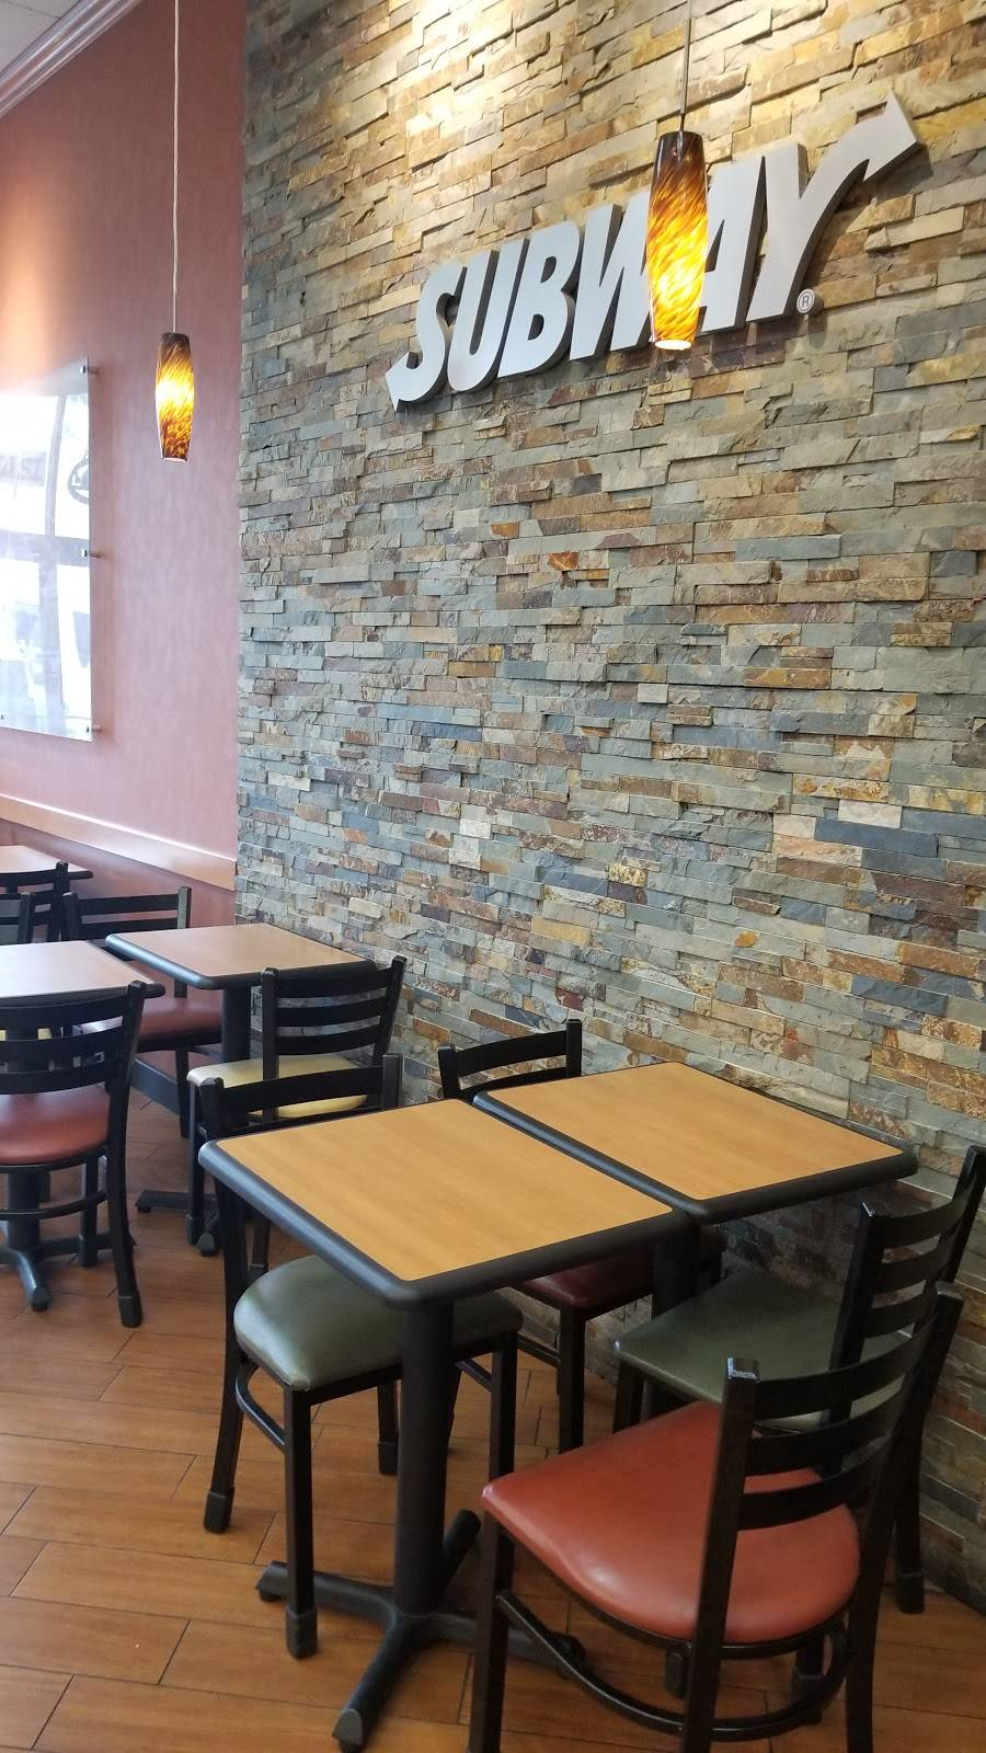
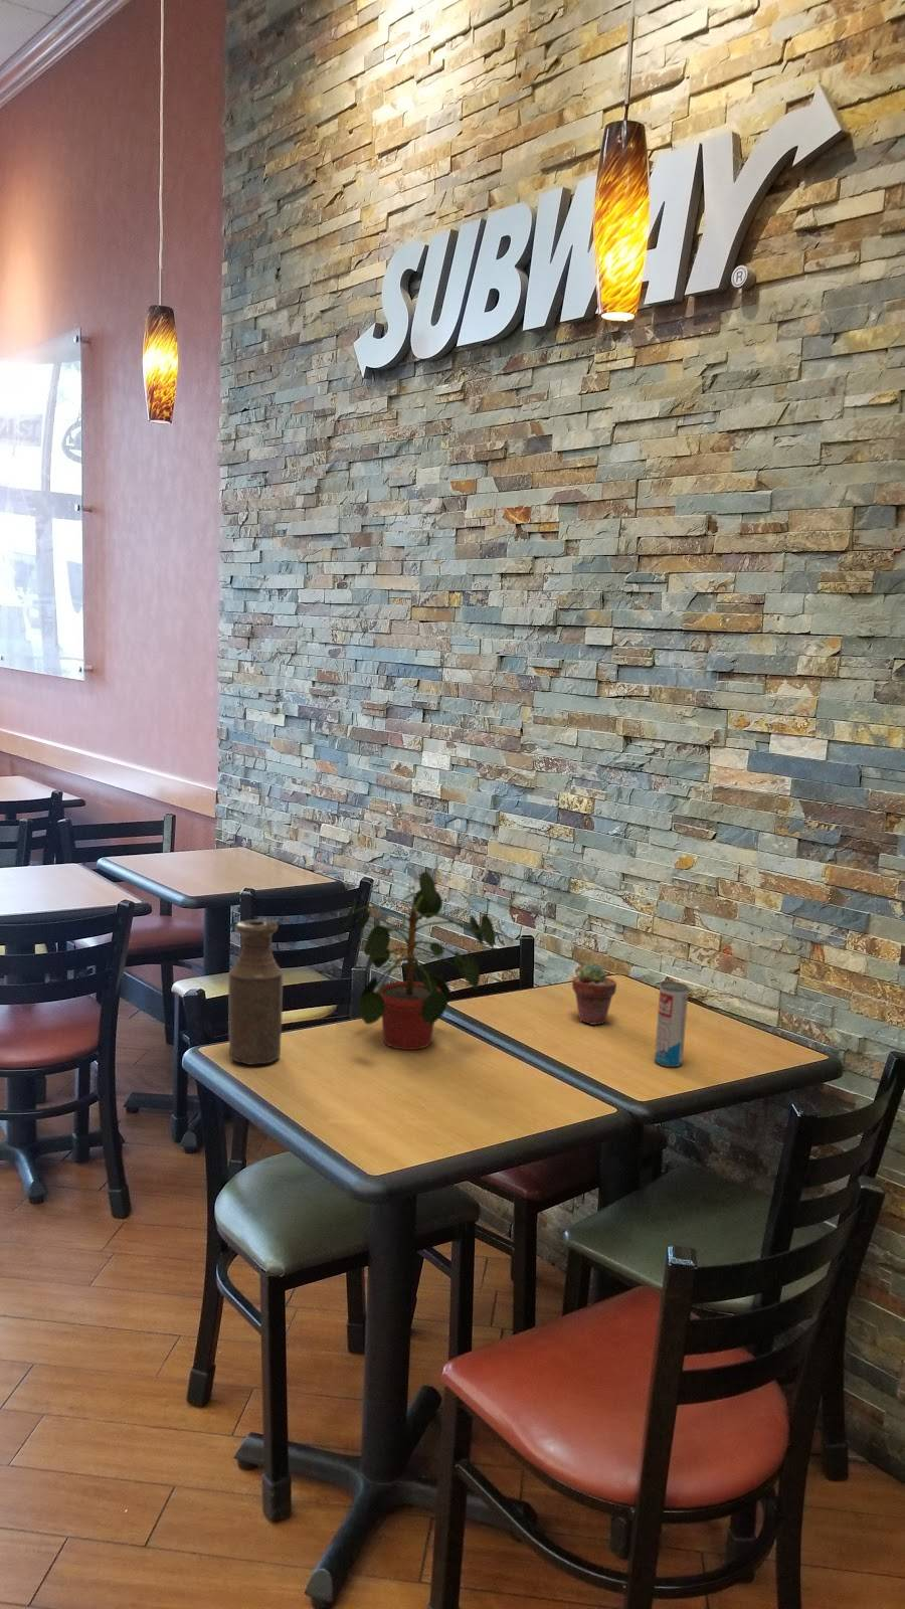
+ bottle [228,919,284,1066]
+ potted succulent [571,961,618,1026]
+ potted plant [340,871,496,1051]
+ beverage can [653,980,688,1068]
